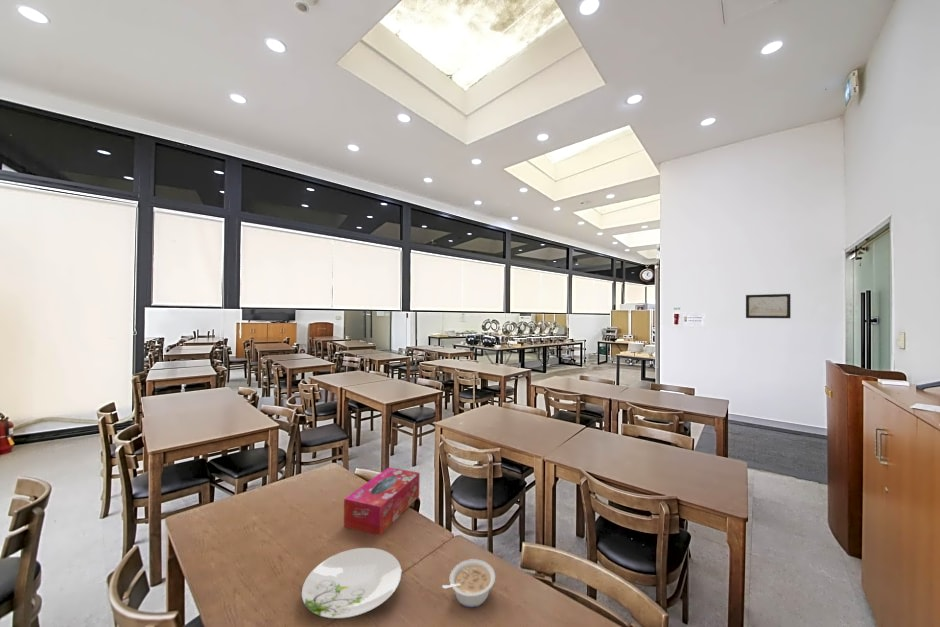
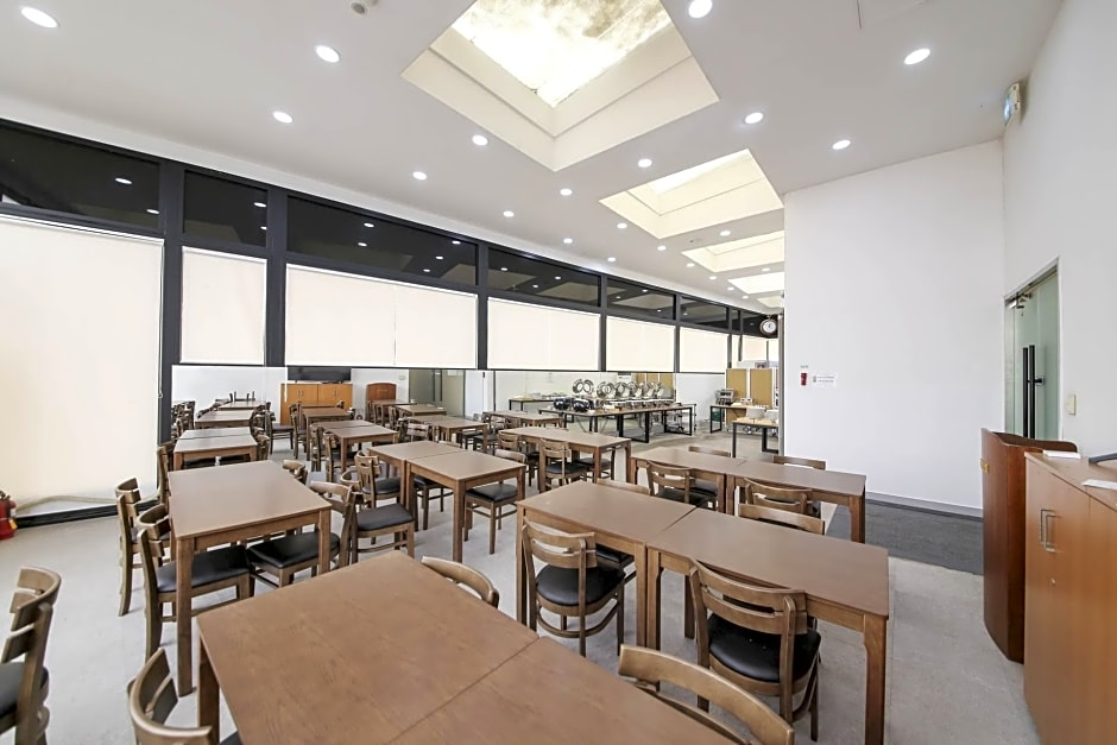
- tissue box [343,466,421,537]
- plate [300,547,403,620]
- wall art [745,293,792,319]
- legume [441,558,496,608]
